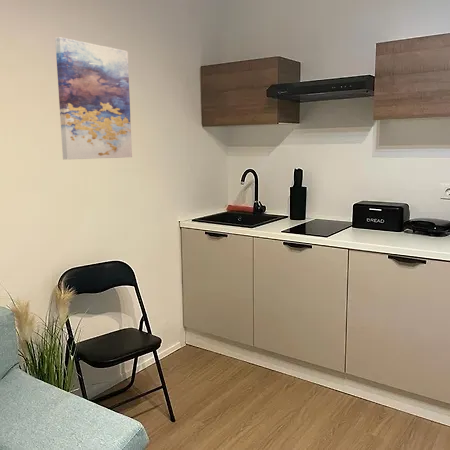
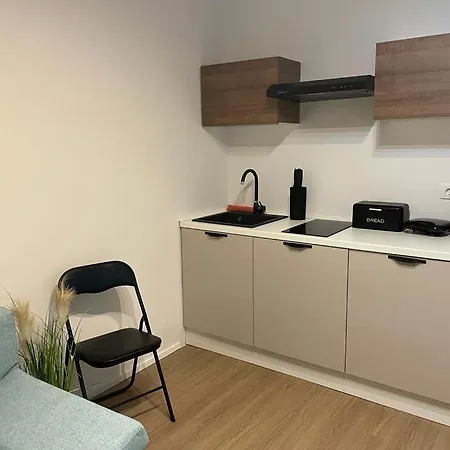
- wall art [54,36,133,160]
